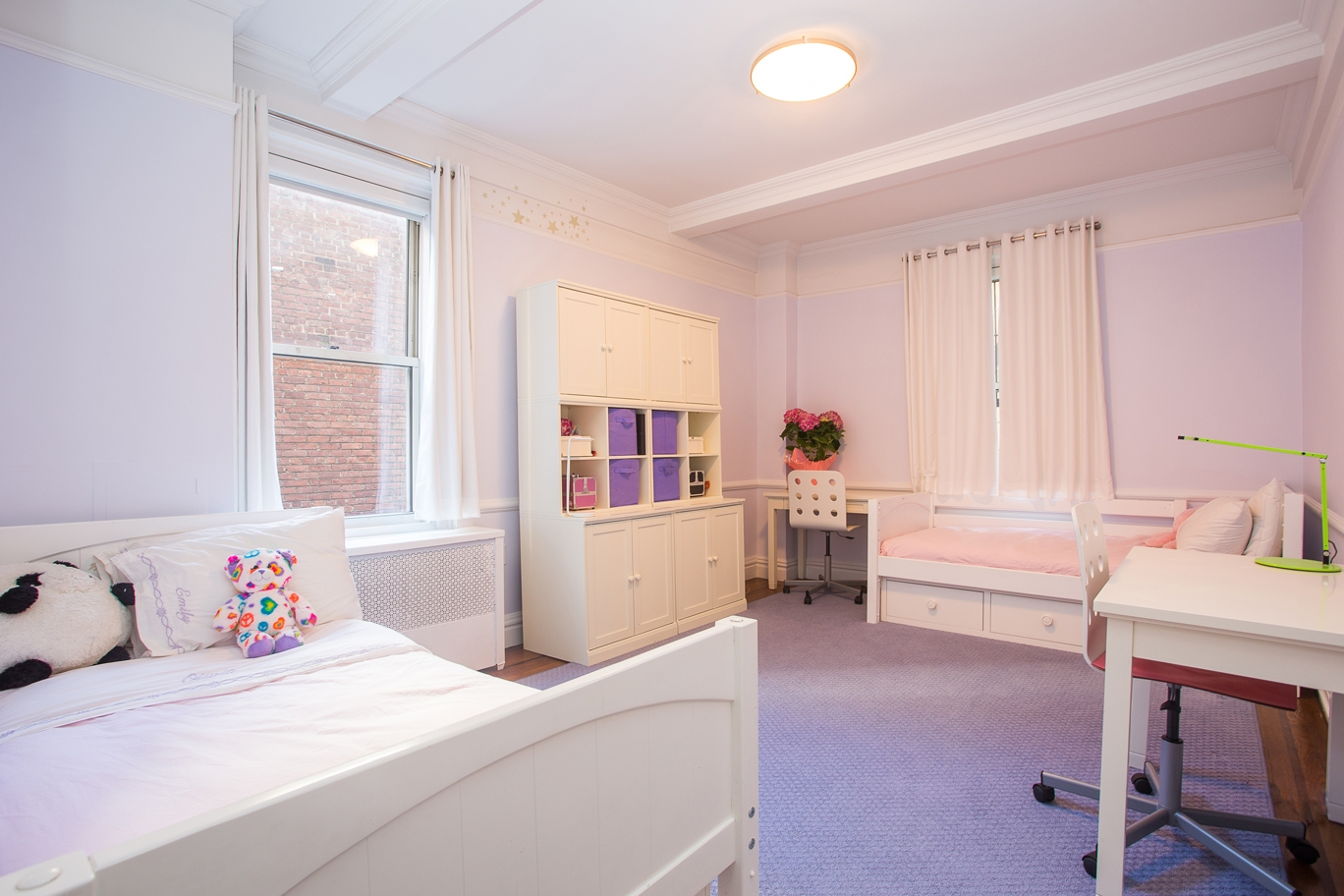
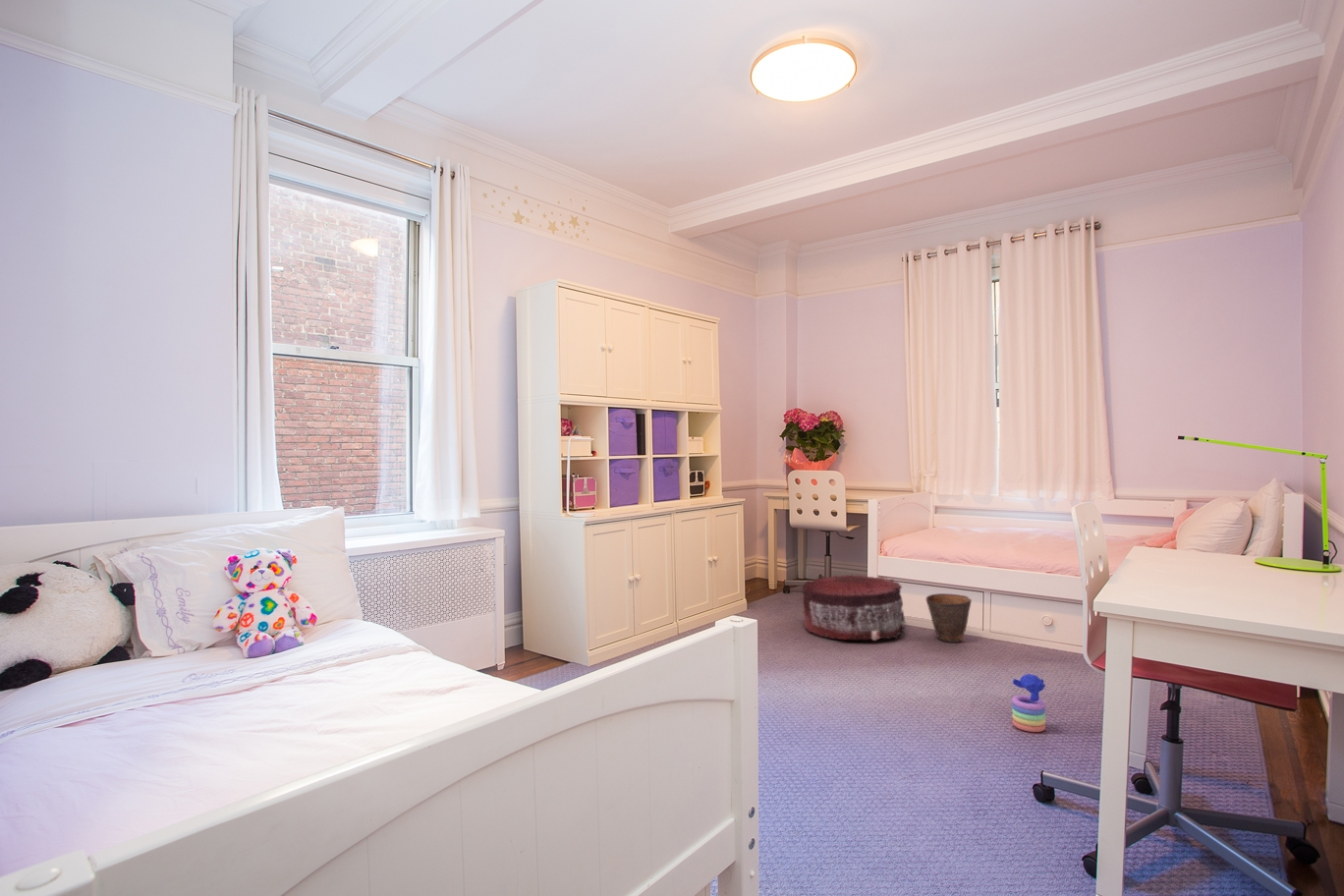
+ pouf [802,574,906,642]
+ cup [924,592,973,644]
+ stacking toy [1011,673,1046,733]
